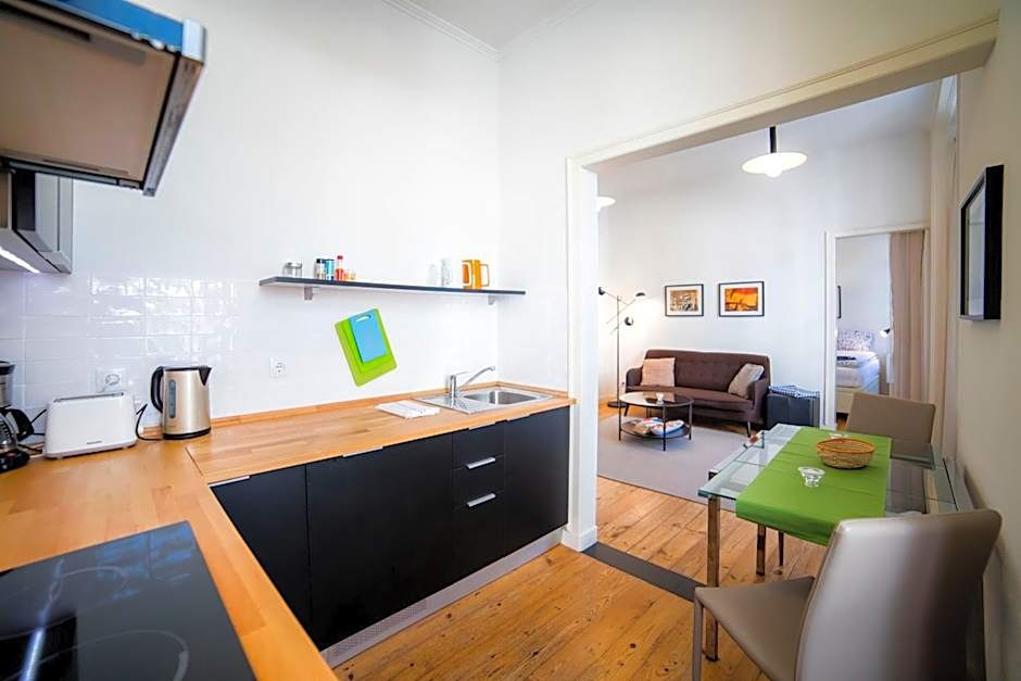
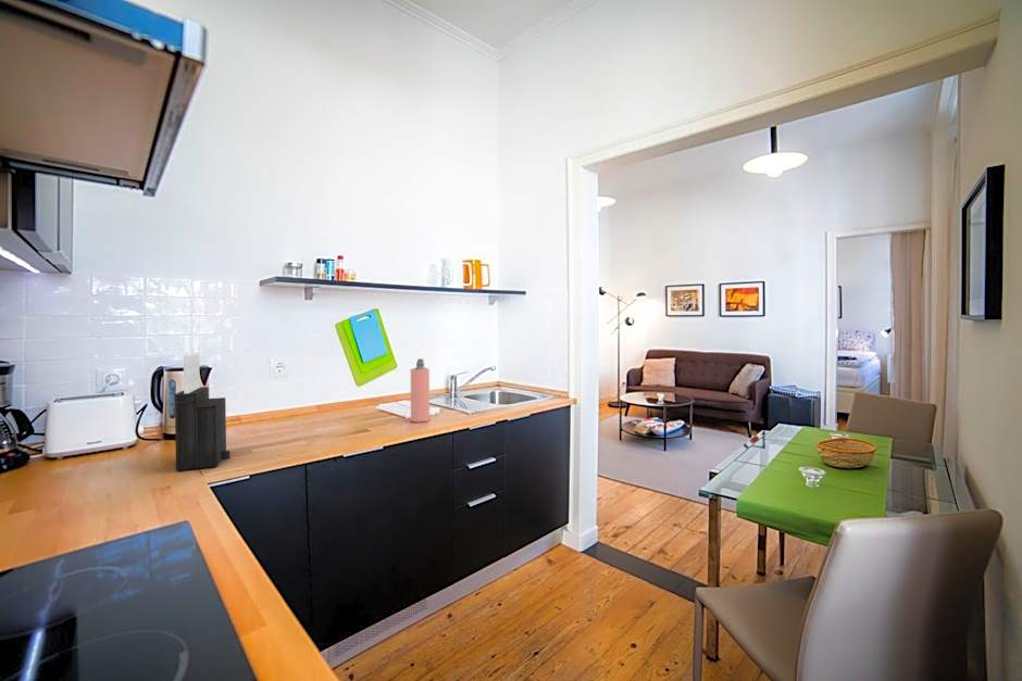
+ spray bottle [410,357,431,424]
+ knife block [174,352,230,471]
